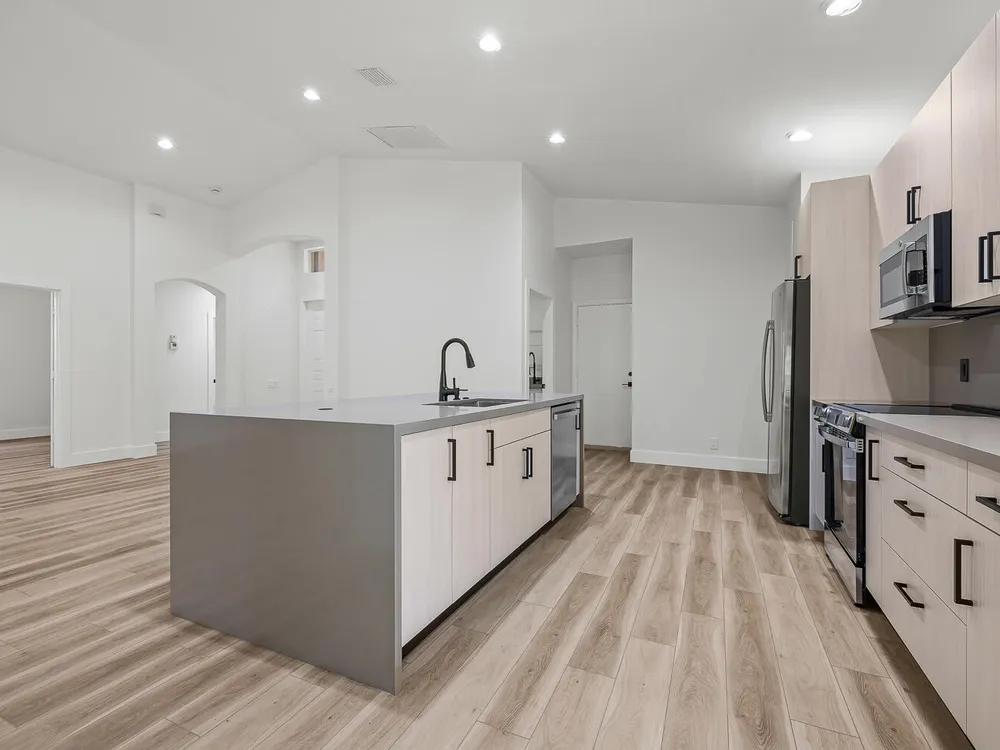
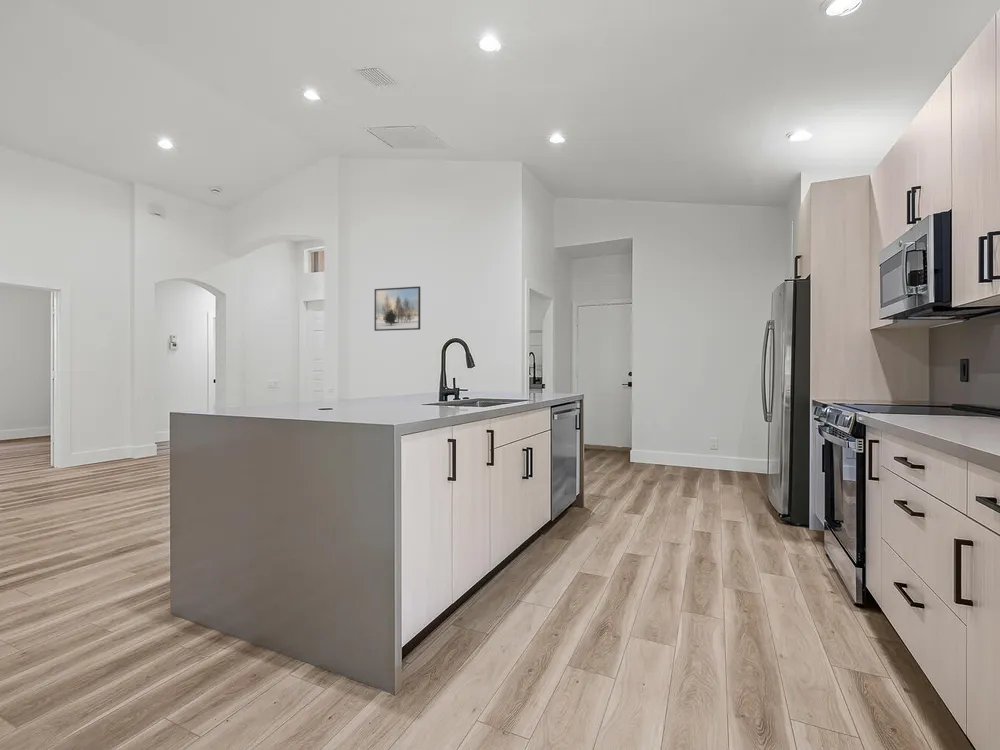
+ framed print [373,285,421,332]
